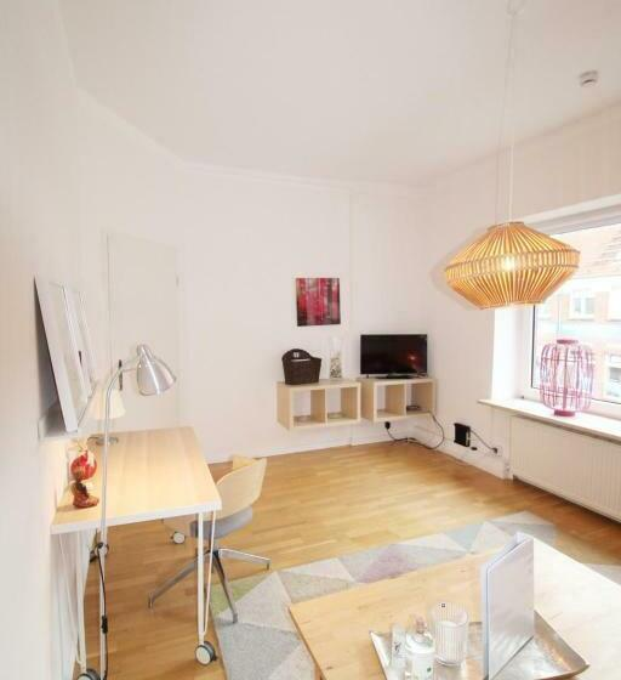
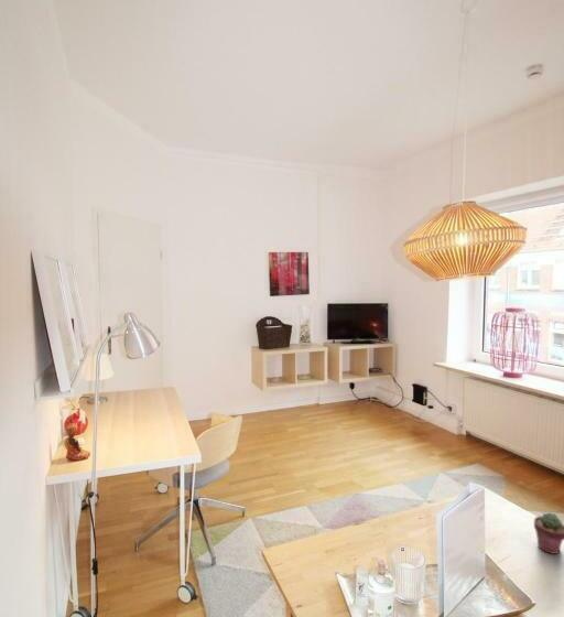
+ potted succulent [533,511,564,555]
